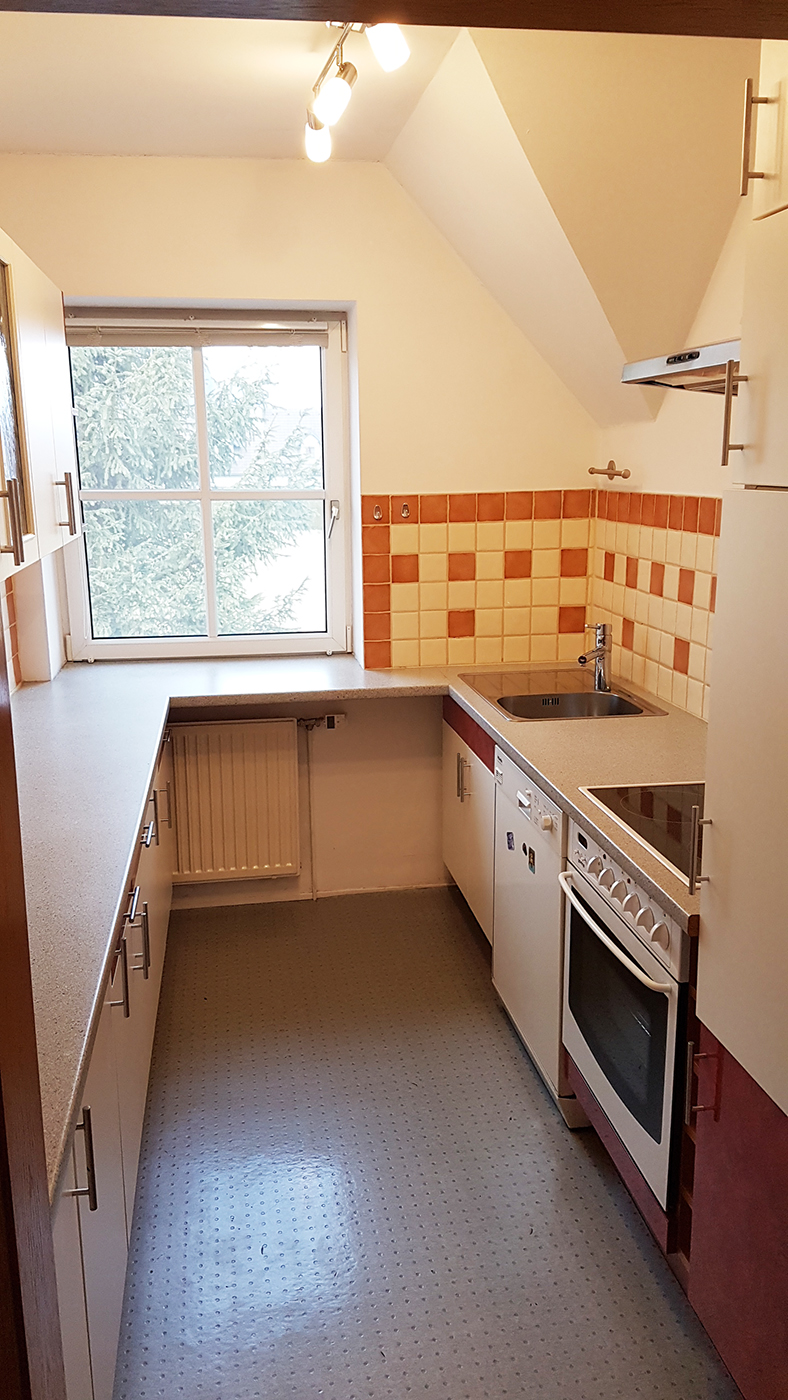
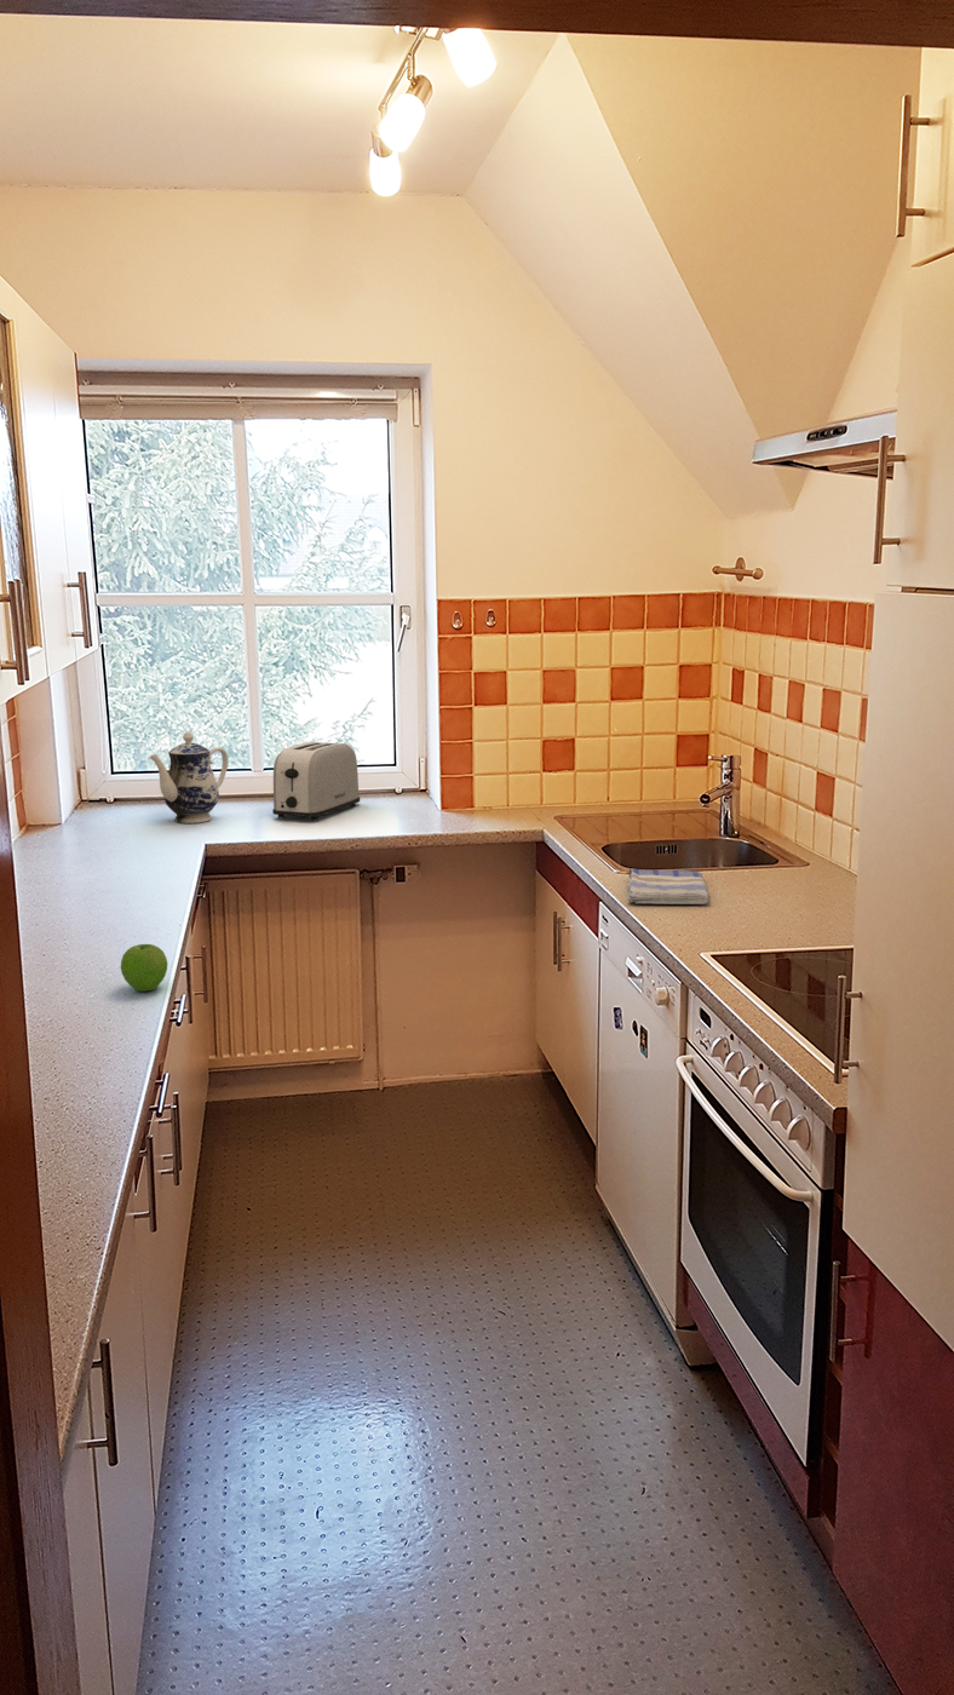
+ fruit [120,943,168,993]
+ teapot [149,731,229,824]
+ dish towel [625,868,709,906]
+ toaster [271,741,361,822]
